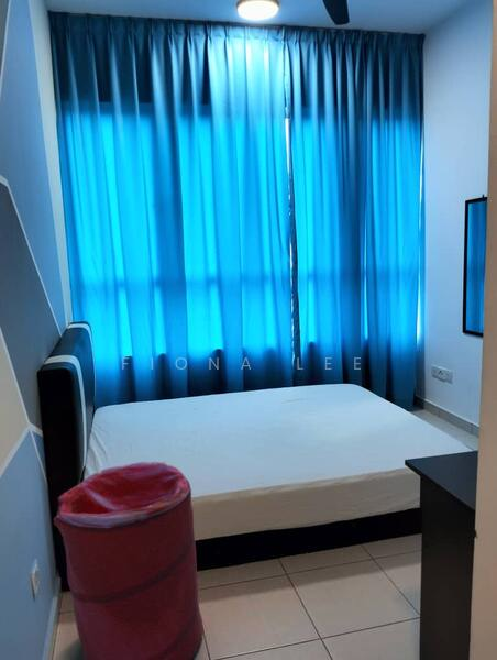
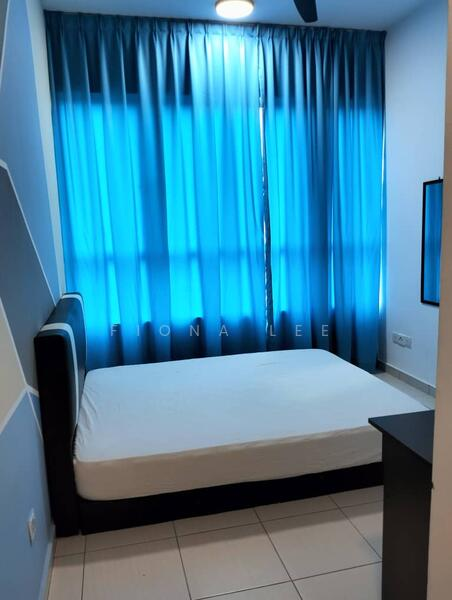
- laundry hamper [53,461,205,660]
